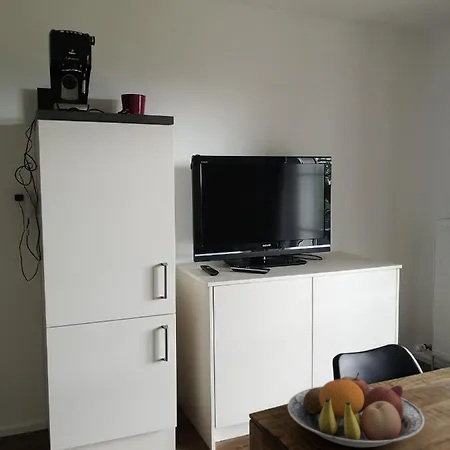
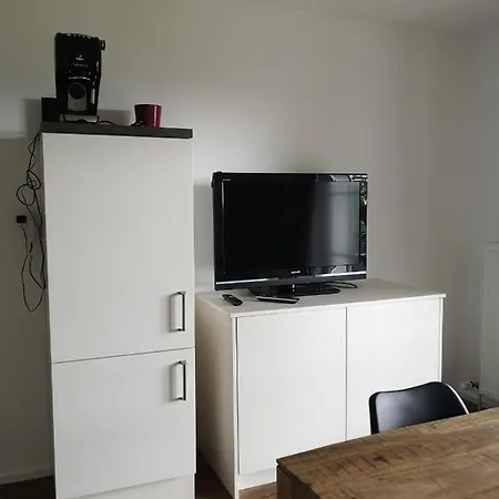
- fruit bowl [287,372,425,449]
